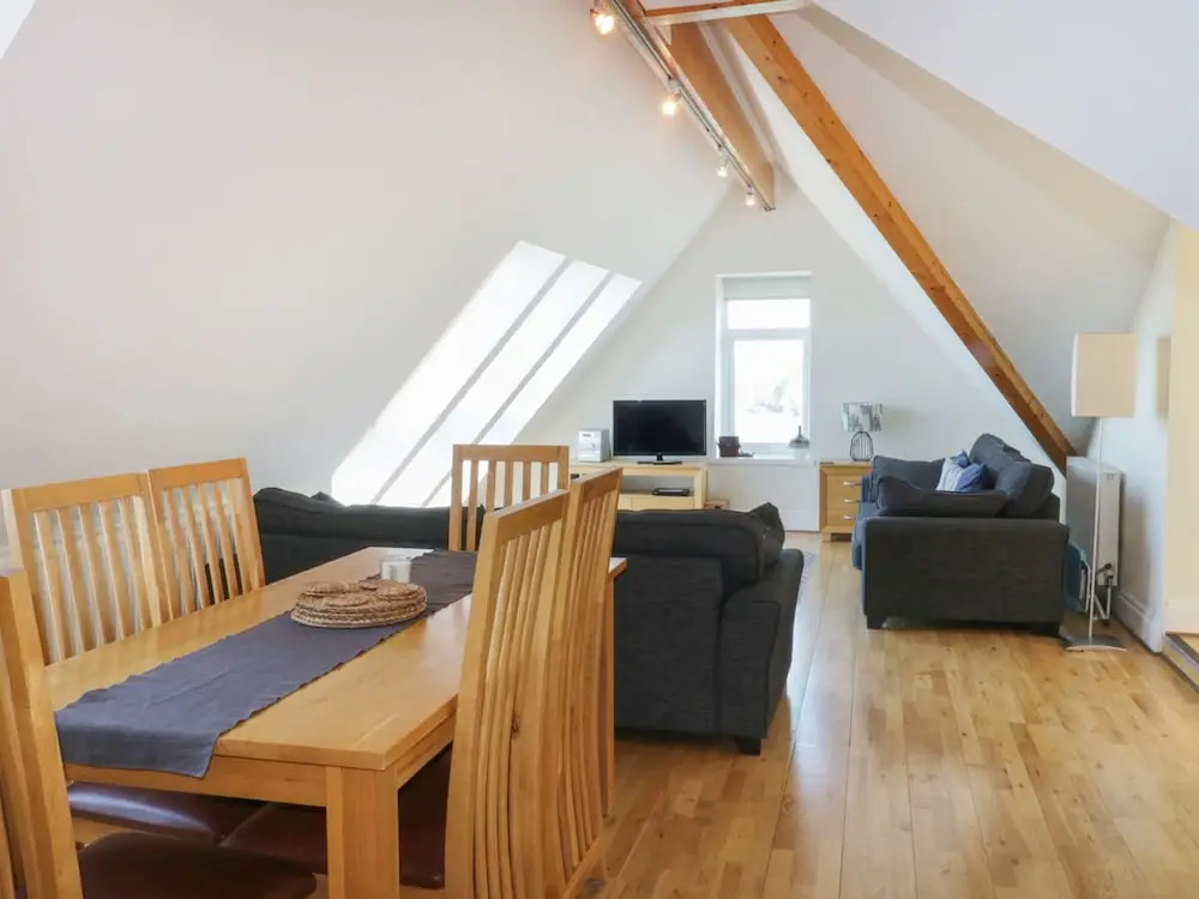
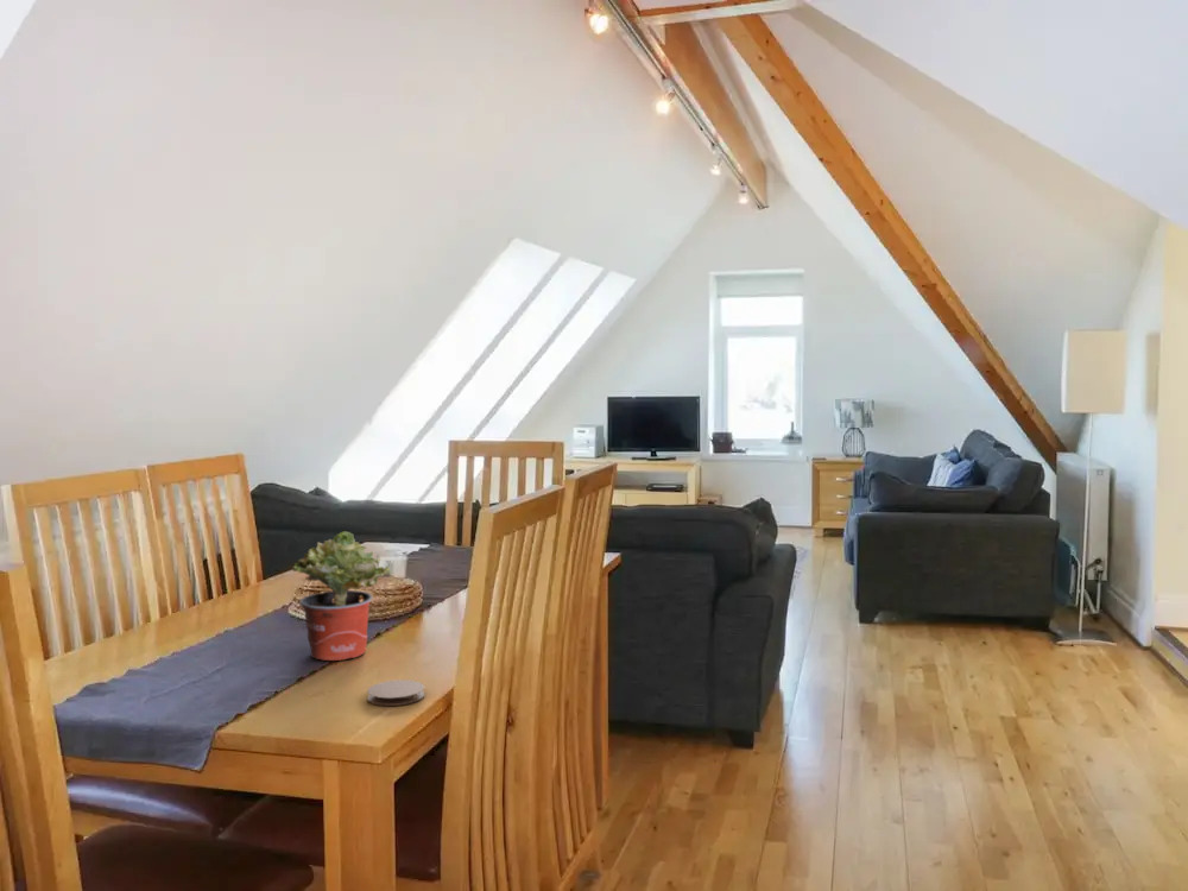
+ potted plant [291,530,392,662]
+ coaster [366,678,425,707]
